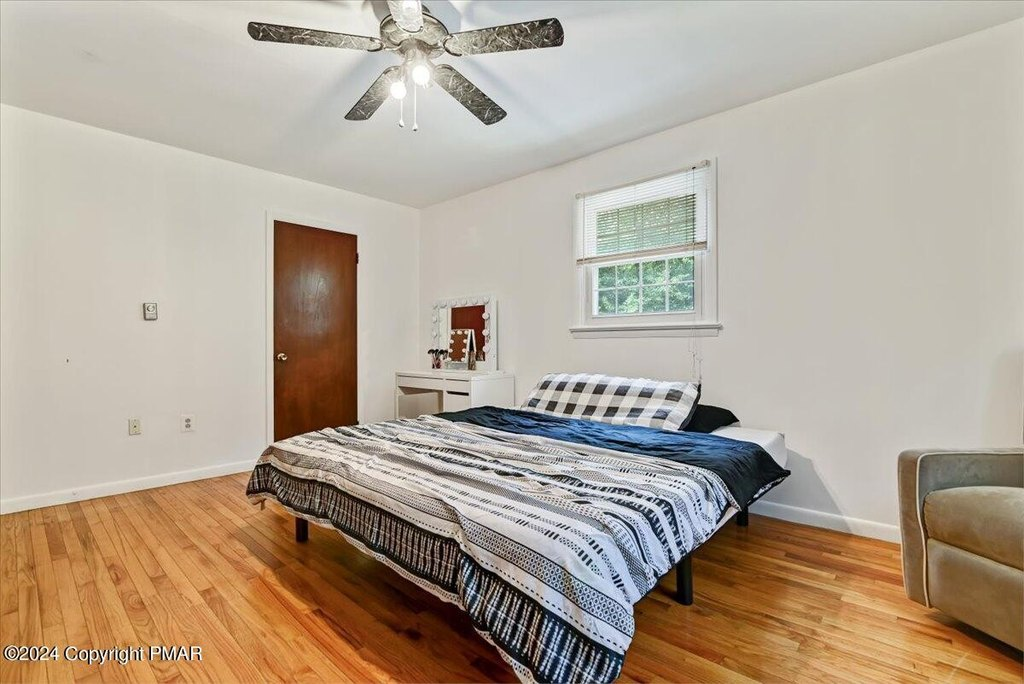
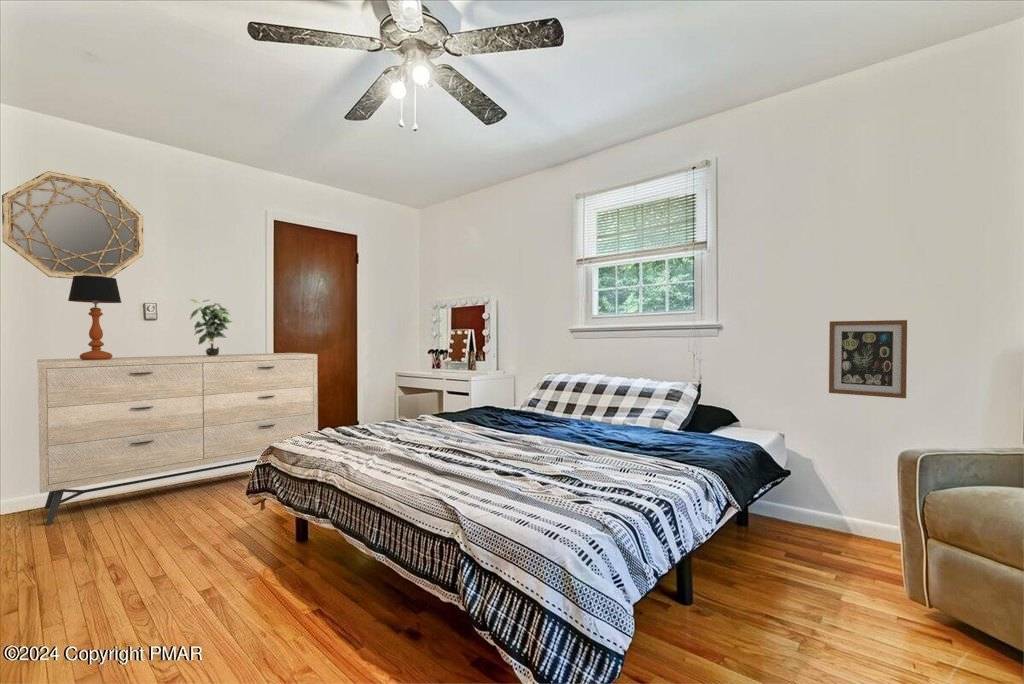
+ home mirror [1,170,144,280]
+ wall art [828,319,908,399]
+ potted plant [189,298,234,356]
+ table lamp [67,276,123,360]
+ dresser [36,352,319,527]
